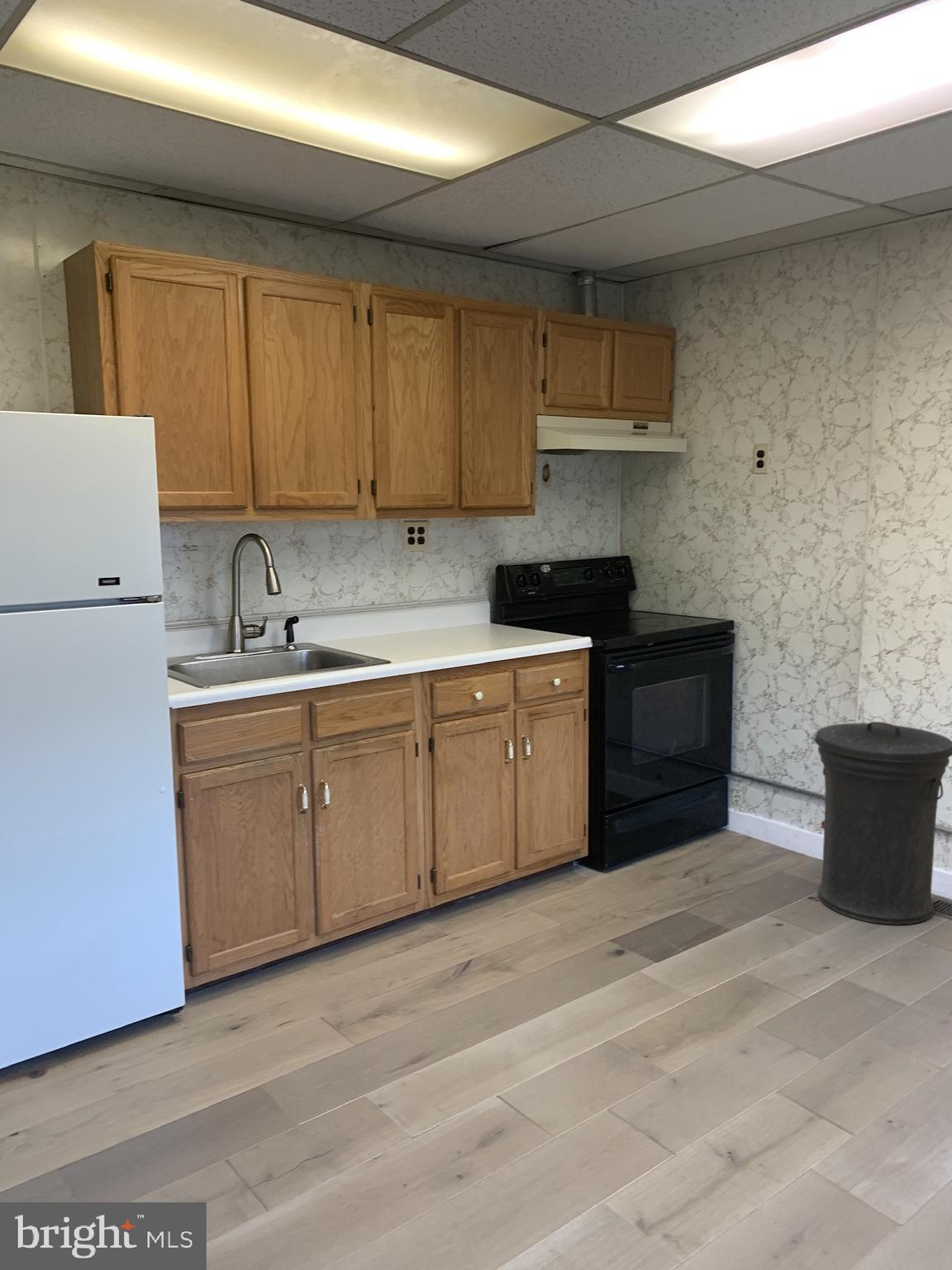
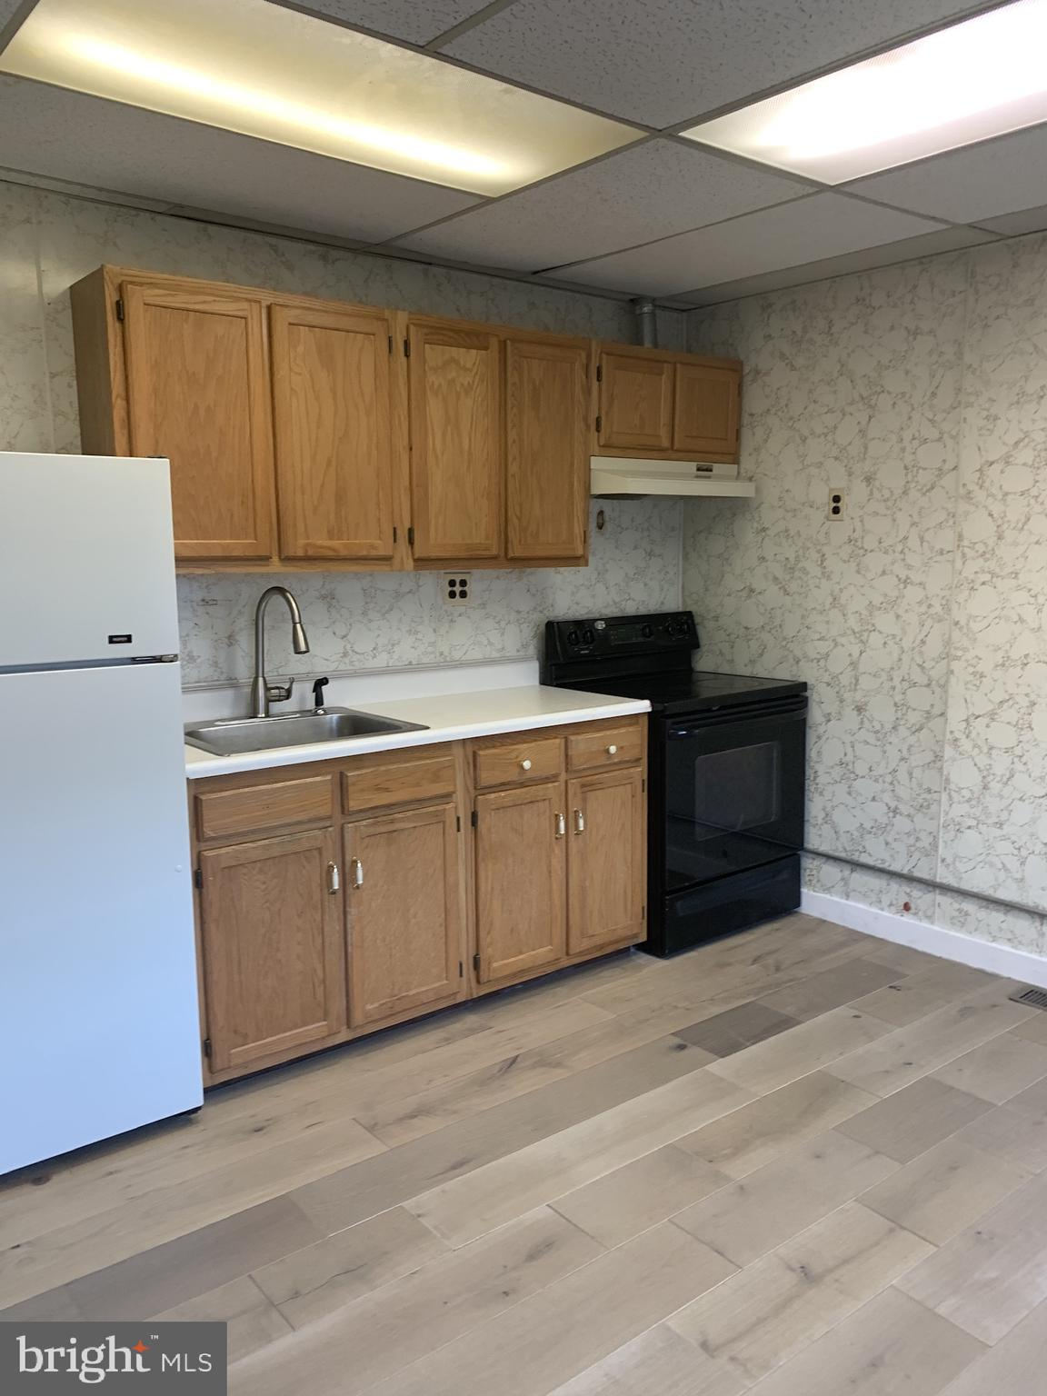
- trash can [813,721,952,926]
